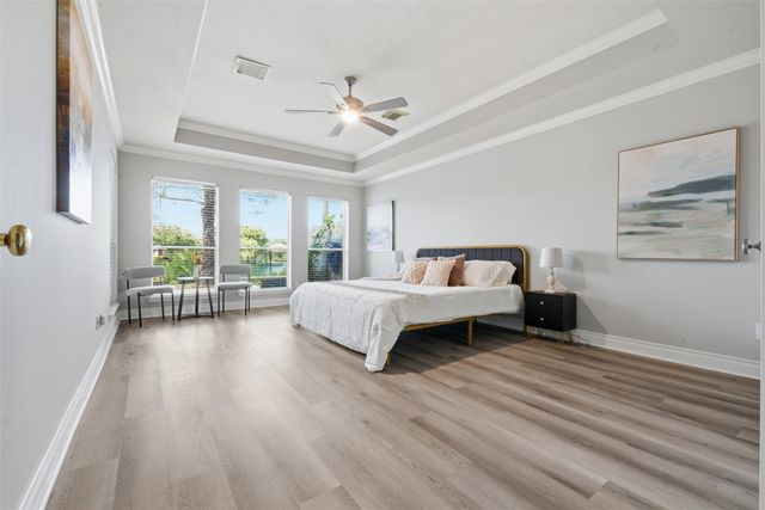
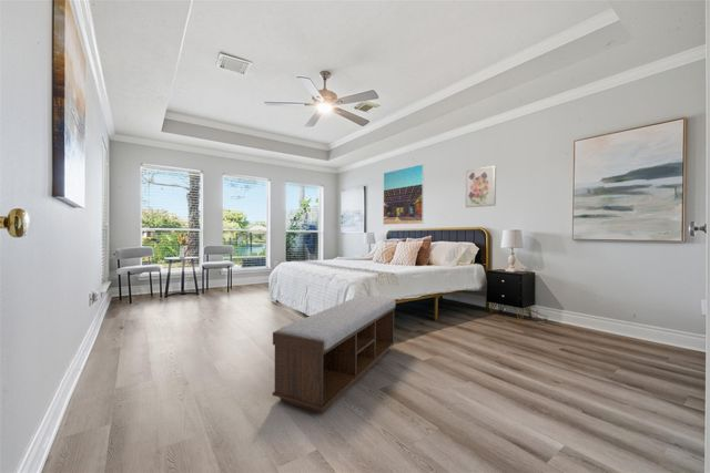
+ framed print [383,163,425,226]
+ bench [272,295,397,414]
+ wall art [465,165,497,208]
